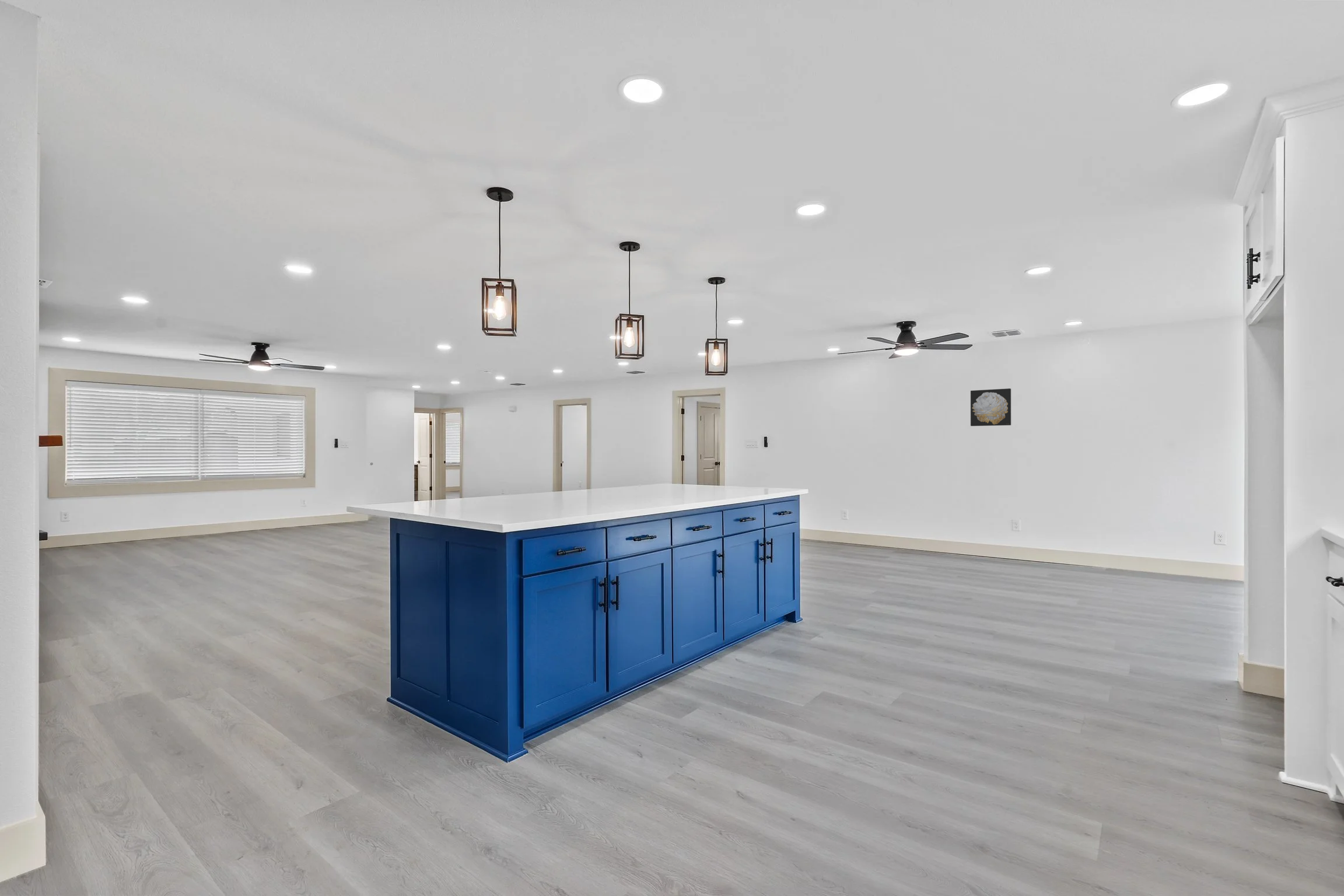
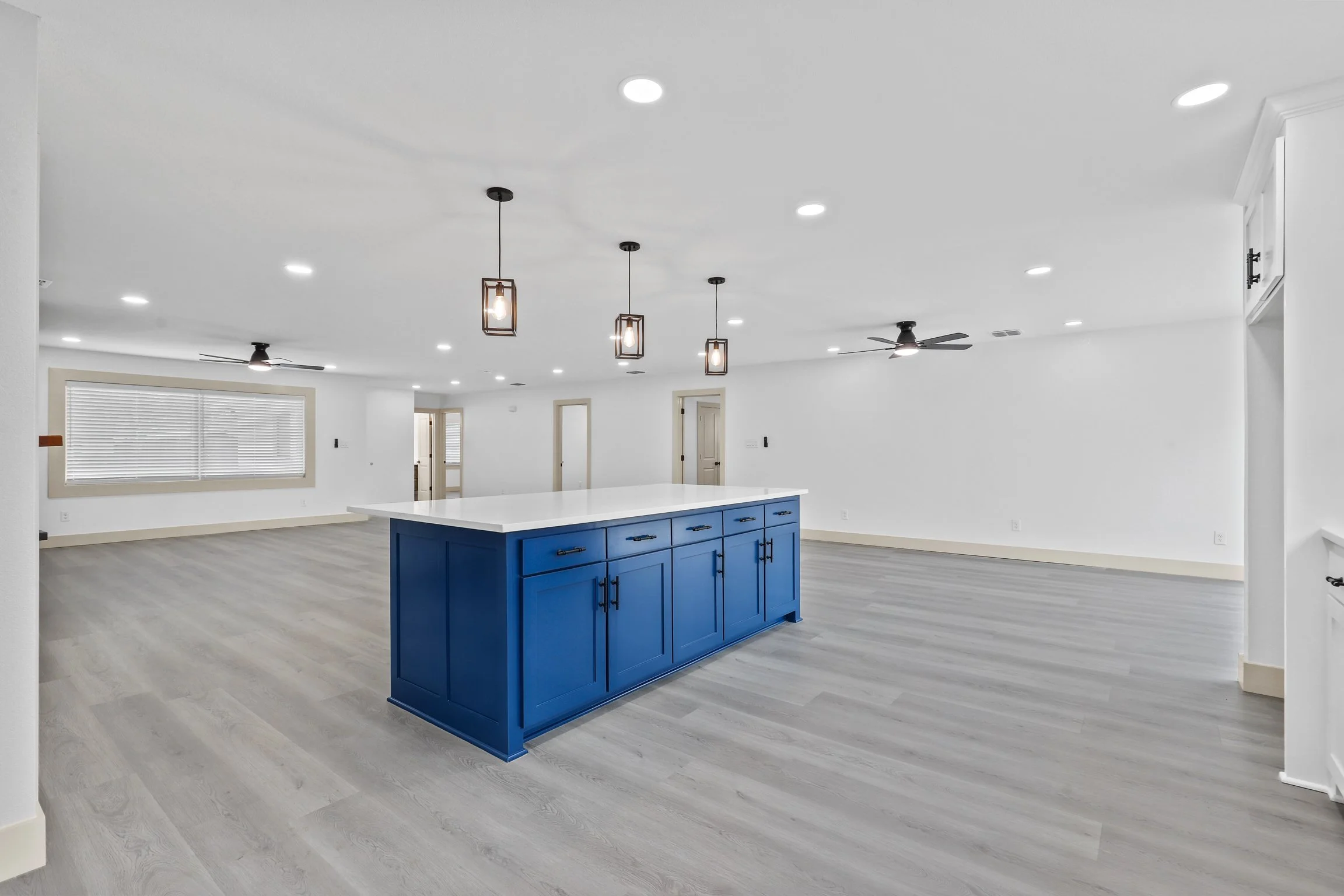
- wall art [970,388,1011,426]
